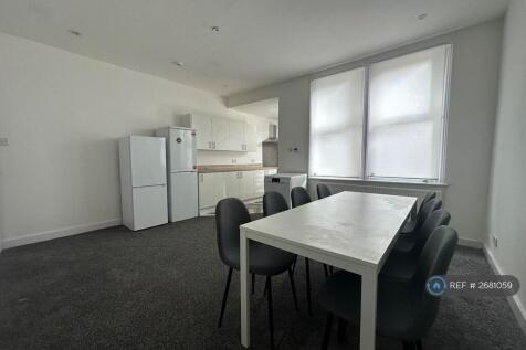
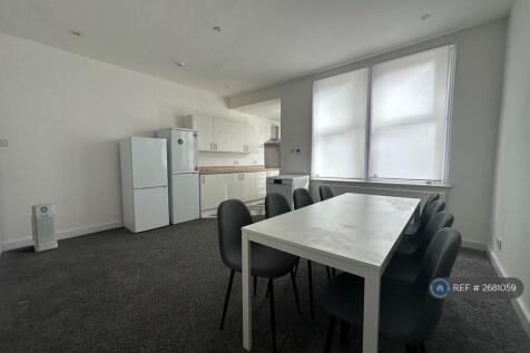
+ air purifier [30,203,59,253]
